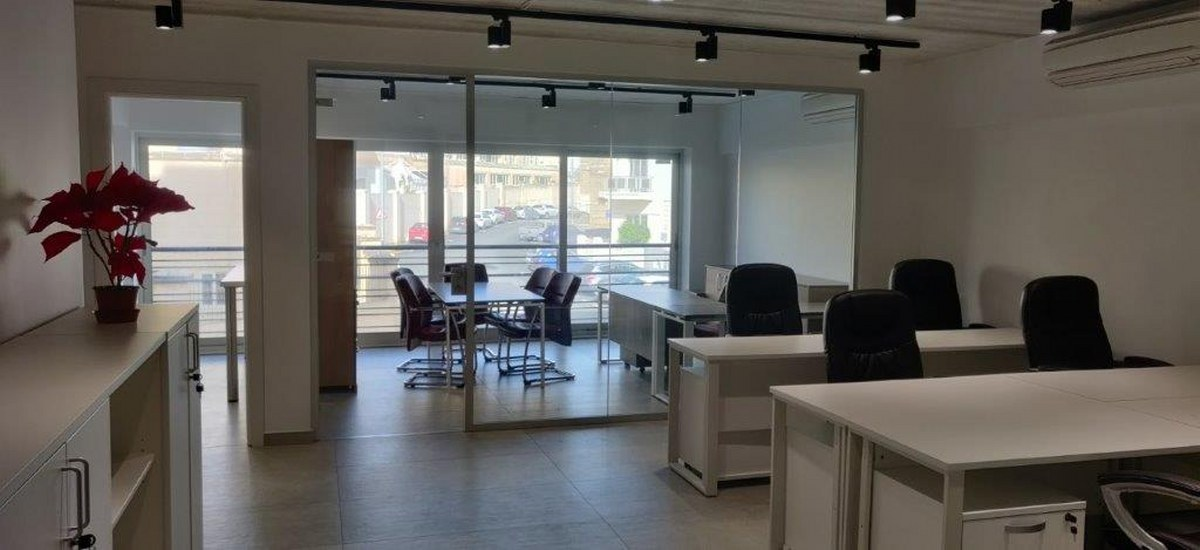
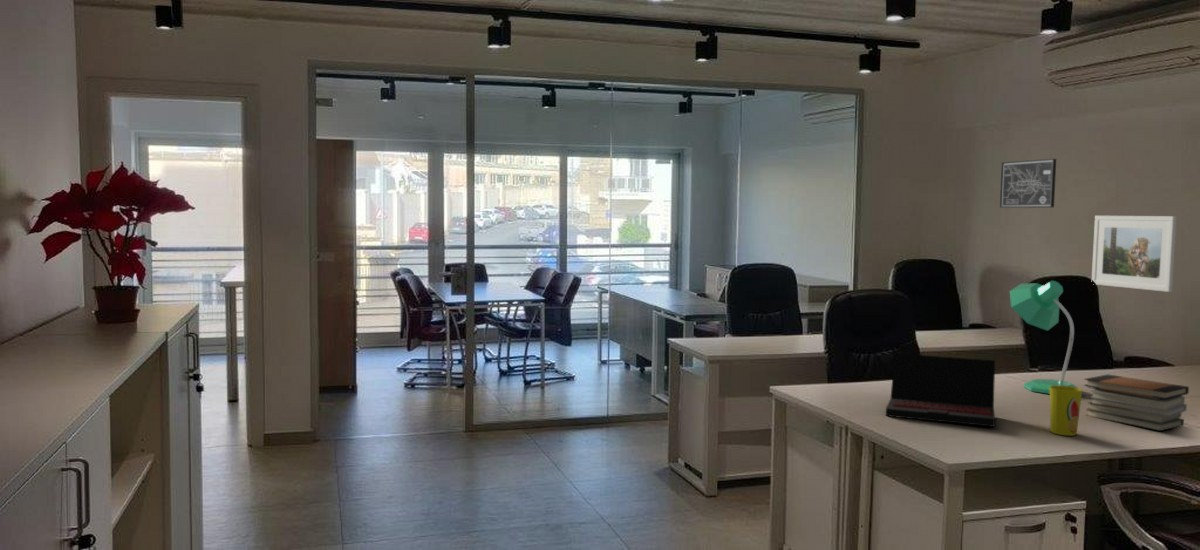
+ wall art [999,158,1057,209]
+ laptop [885,352,996,428]
+ desk lamp [1009,279,1079,395]
+ cup [1049,386,1083,437]
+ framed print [1091,215,1177,293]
+ book stack [1083,373,1190,432]
